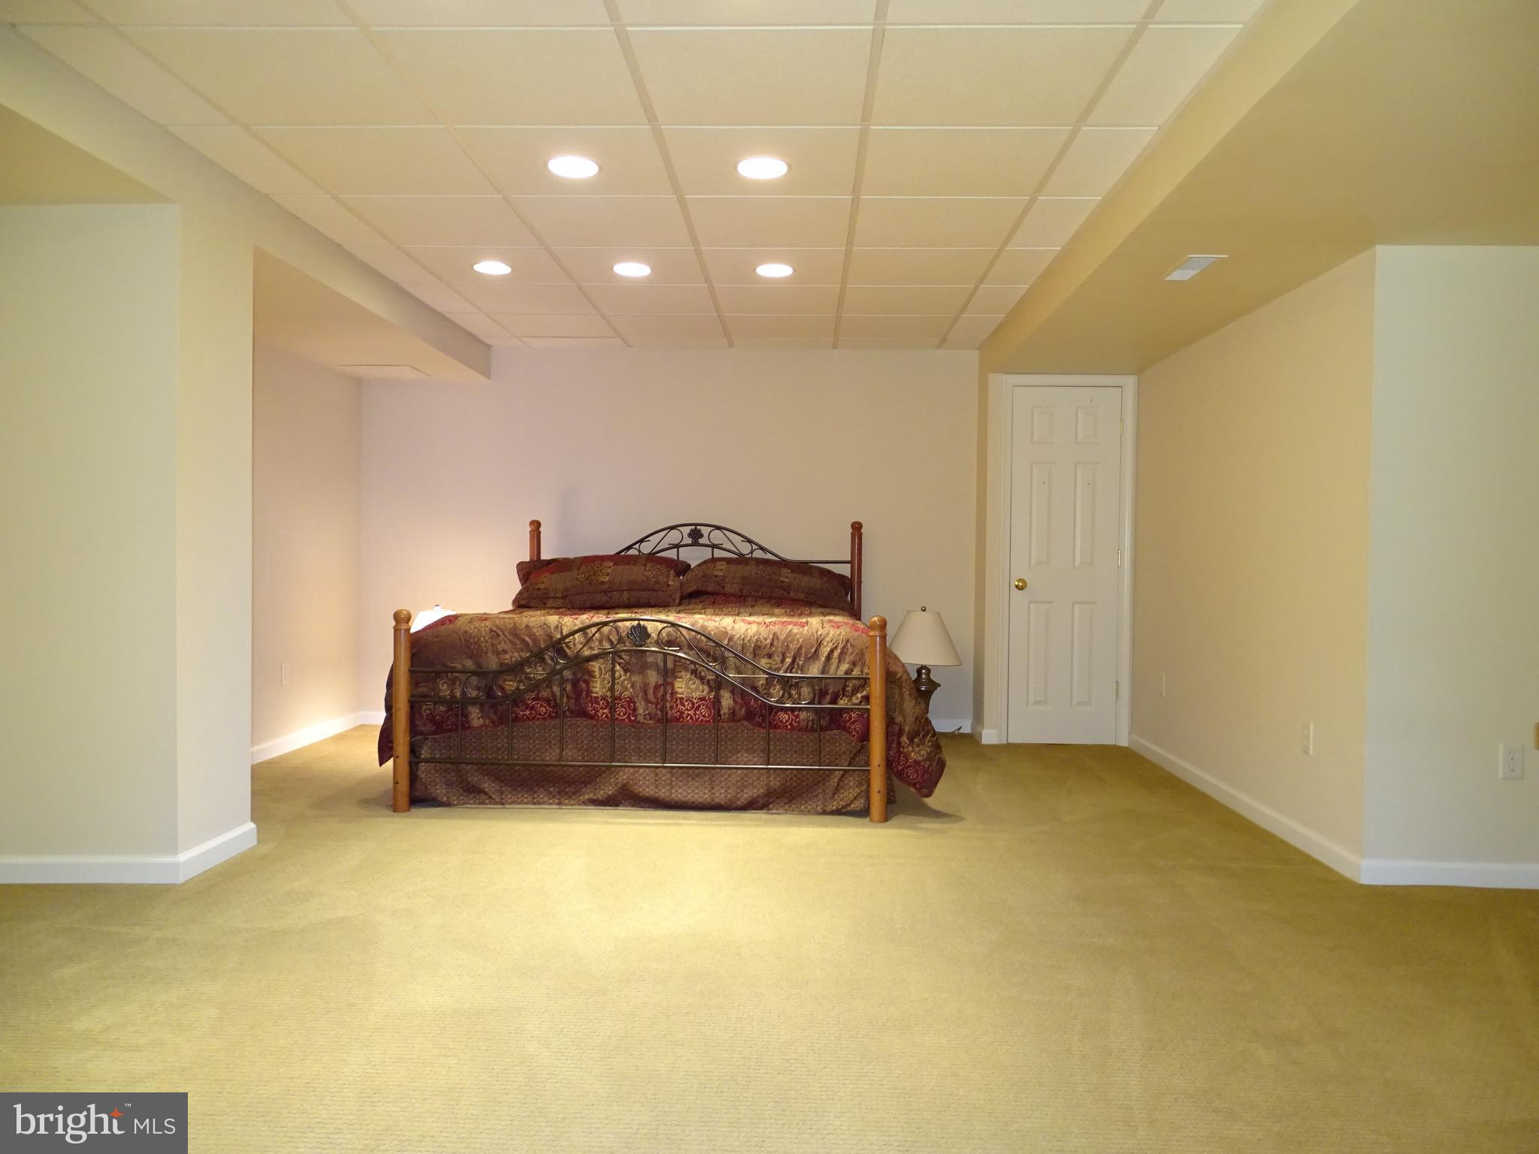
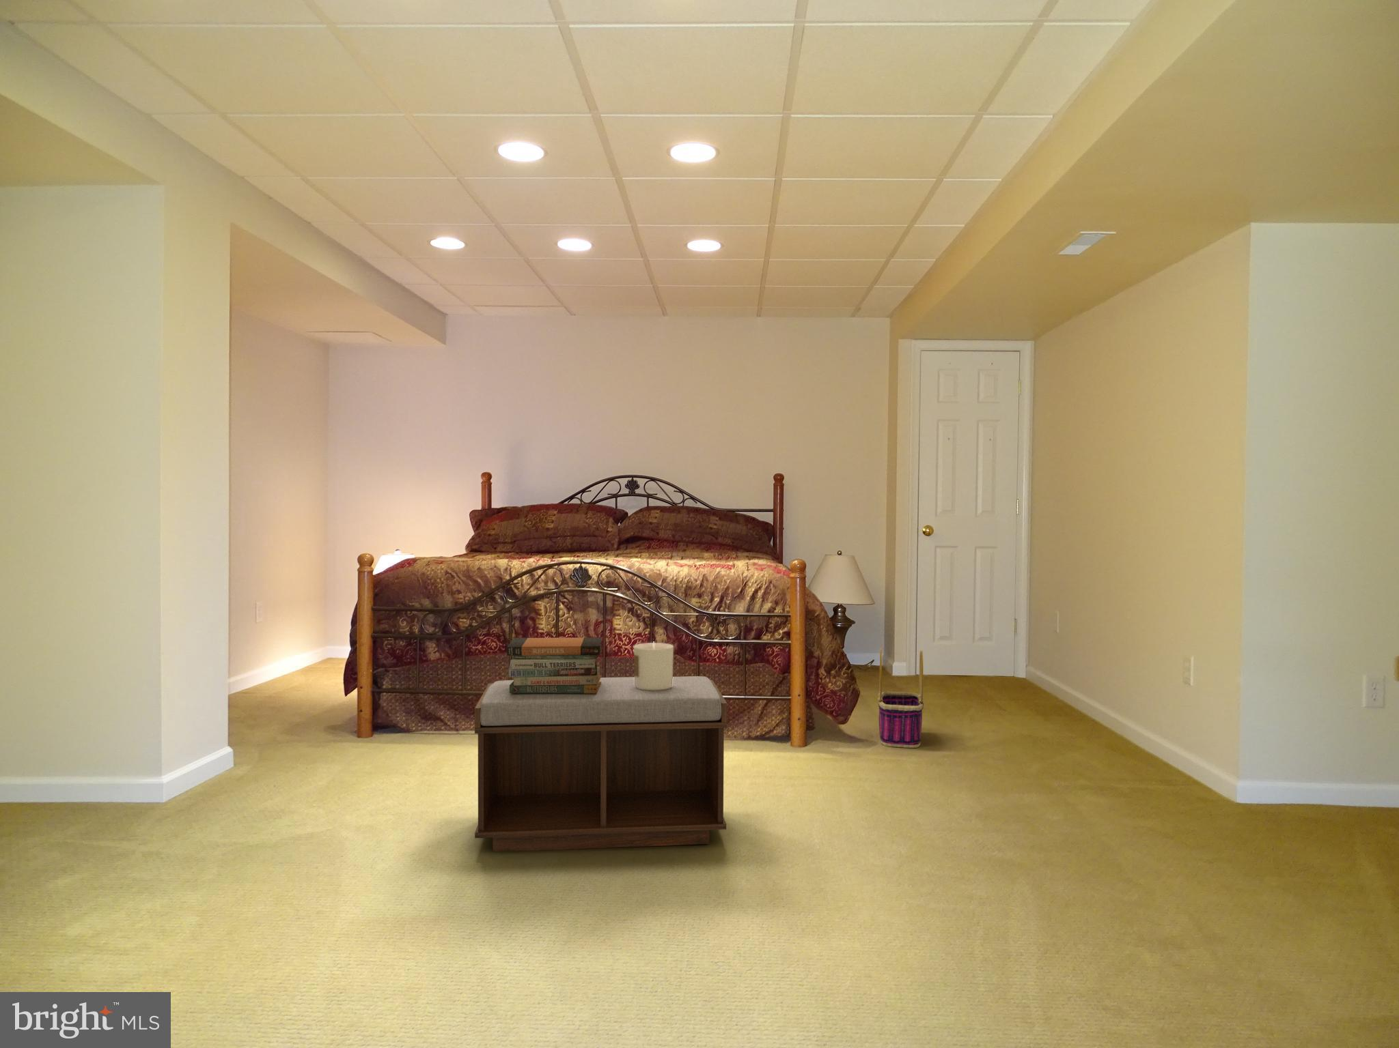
+ basket [877,647,924,749]
+ book stack [507,636,603,694]
+ bench [474,676,727,852]
+ candle [633,642,674,690]
